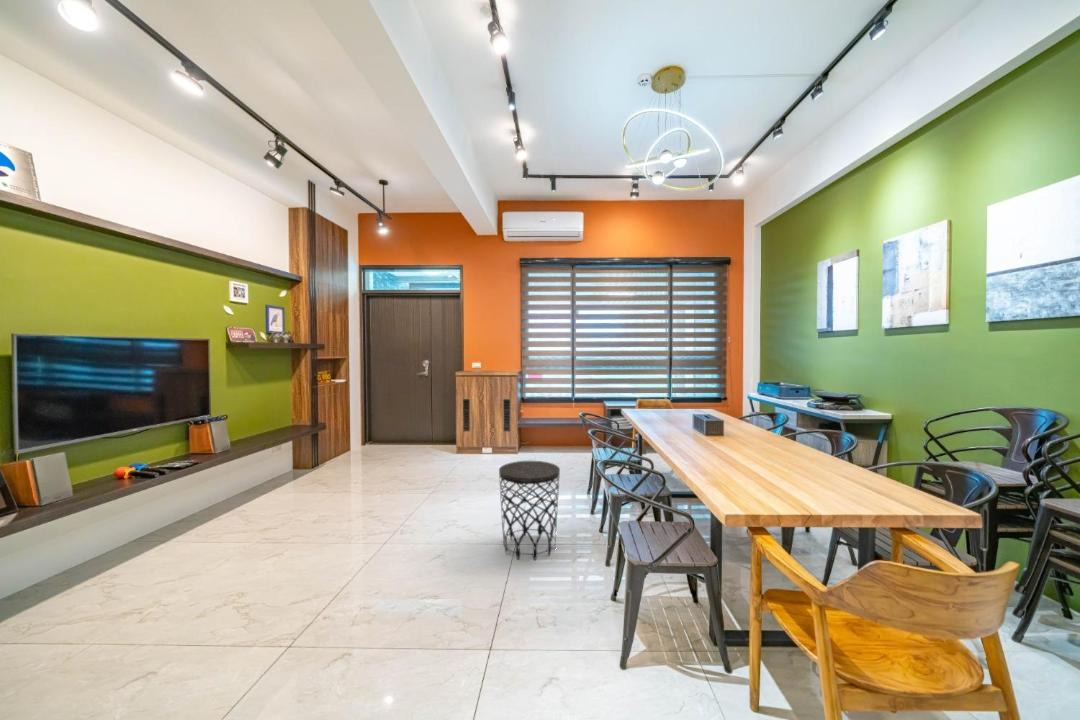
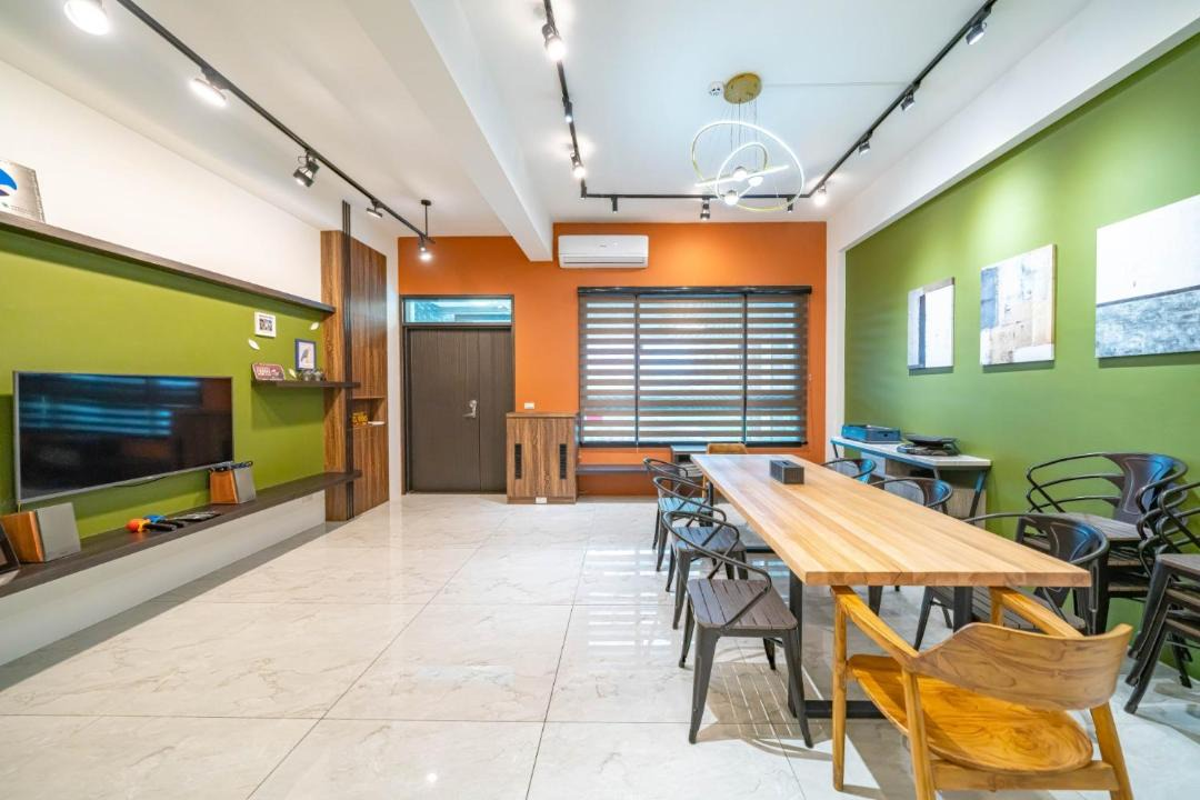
- side table [498,460,561,562]
